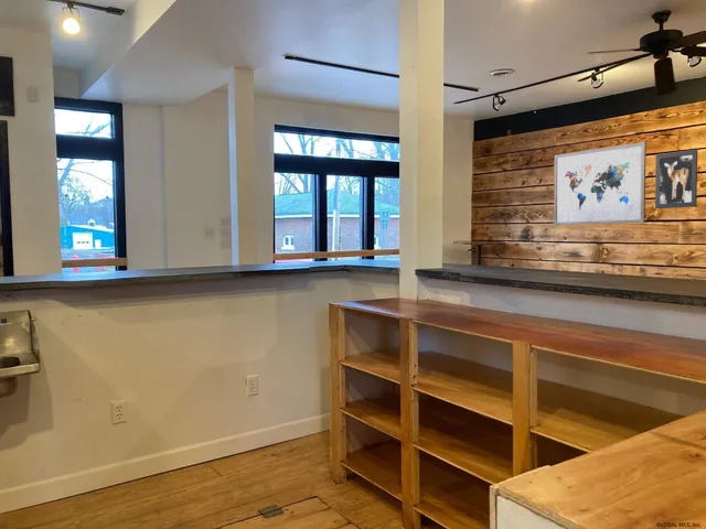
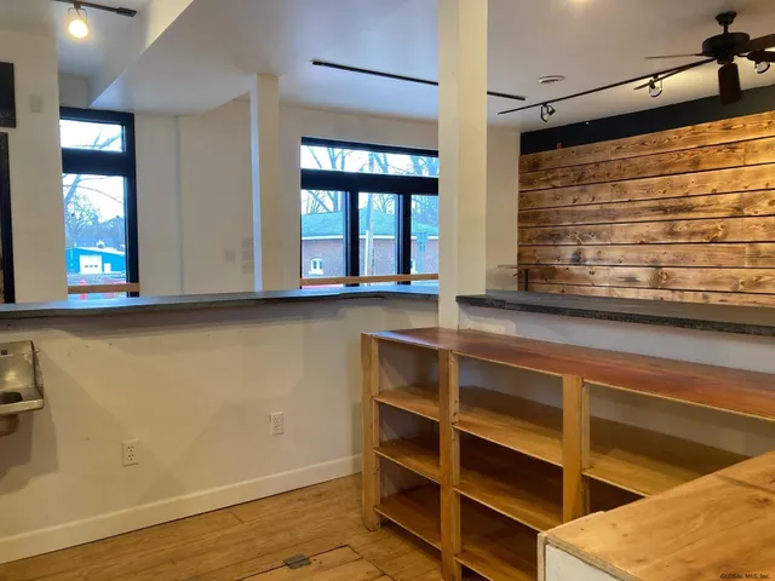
- wall art [553,140,648,226]
- wall art [654,148,698,209]
